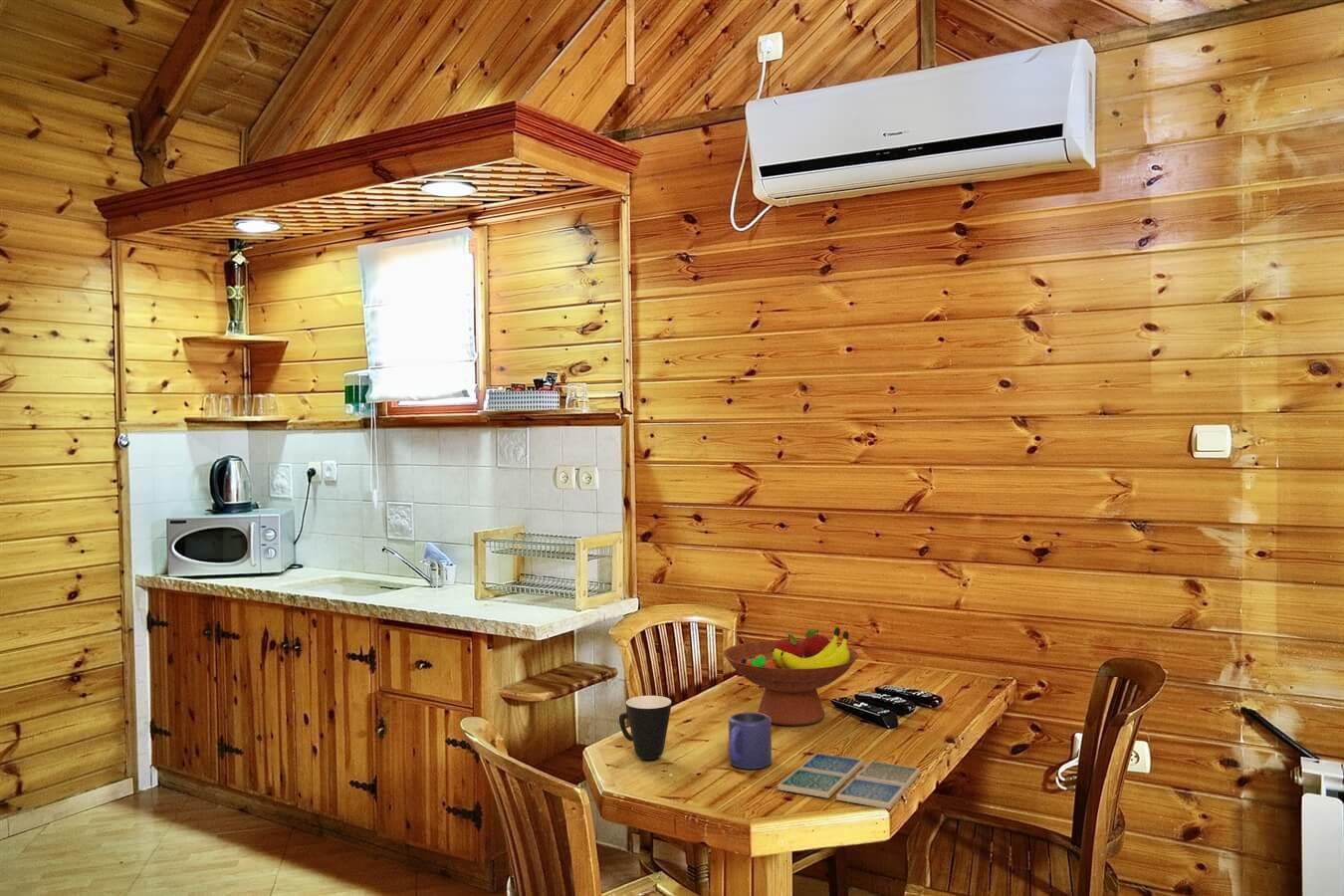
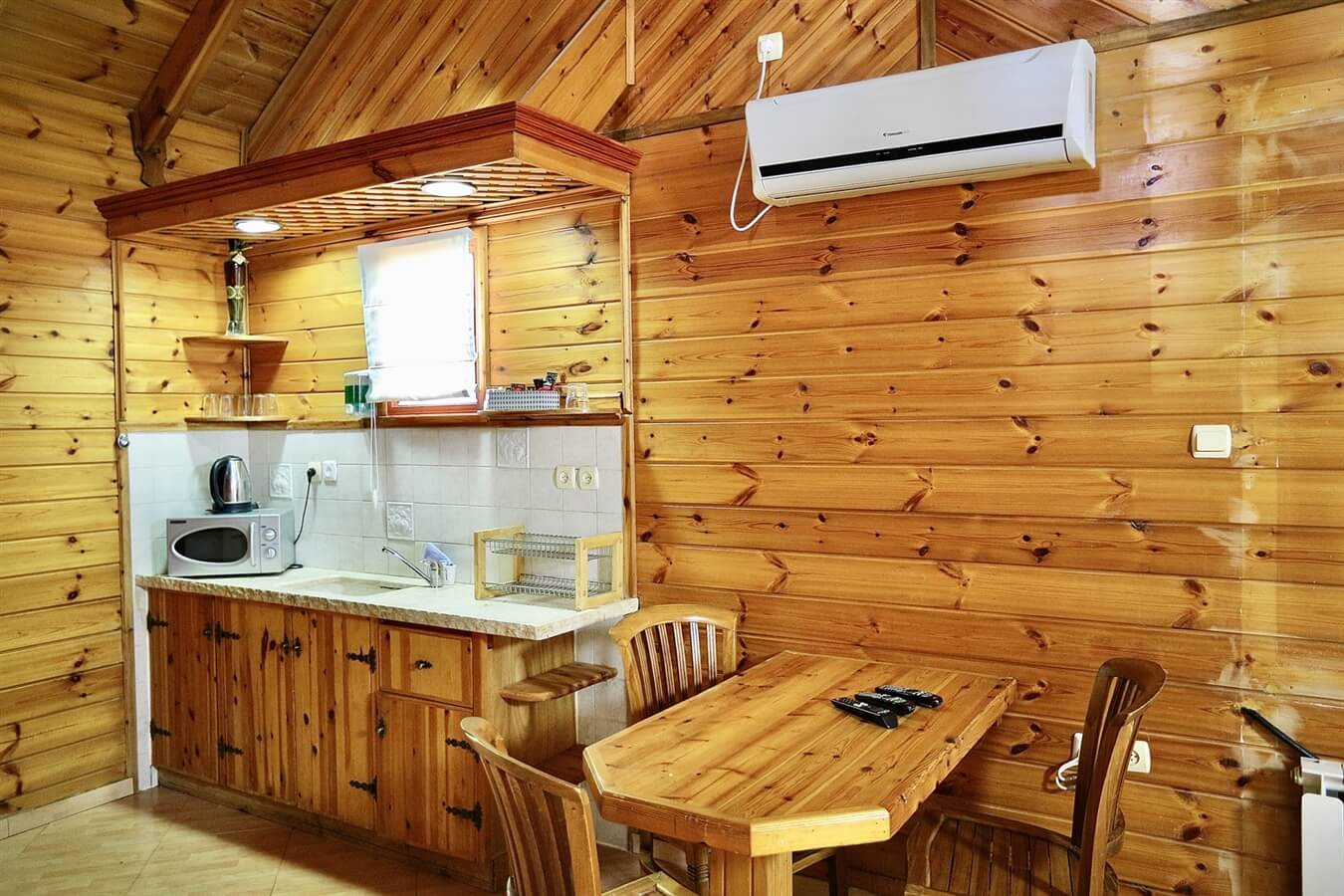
- mug [618,695,672,761]
- fruit bowl [723,626,859,727]
- drink coaster [777,752,922,810]
- mug [727,711,773,771]
